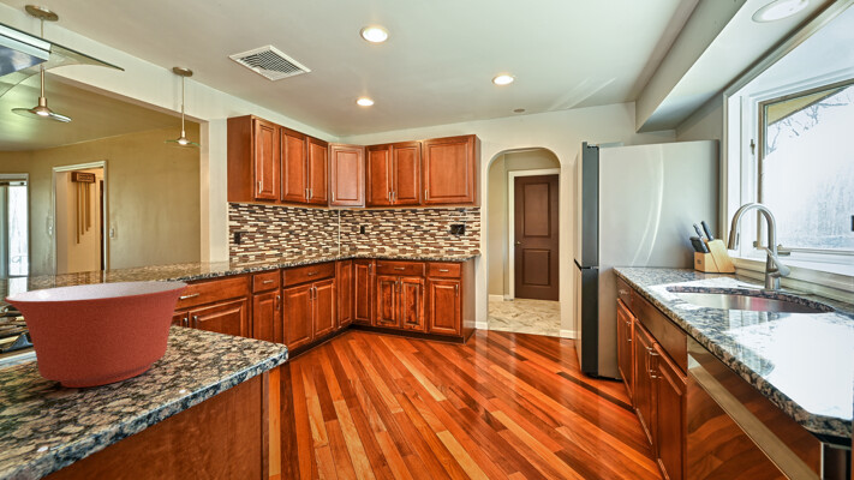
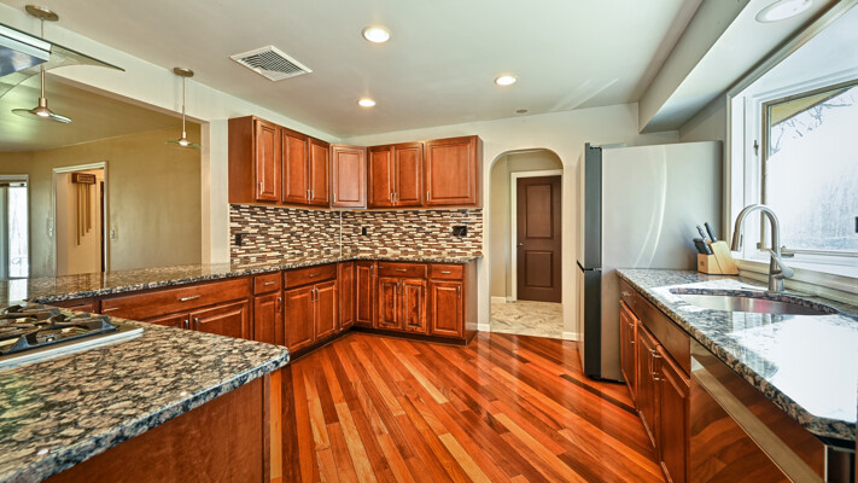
- mixing bowl [4,280,190,389]
